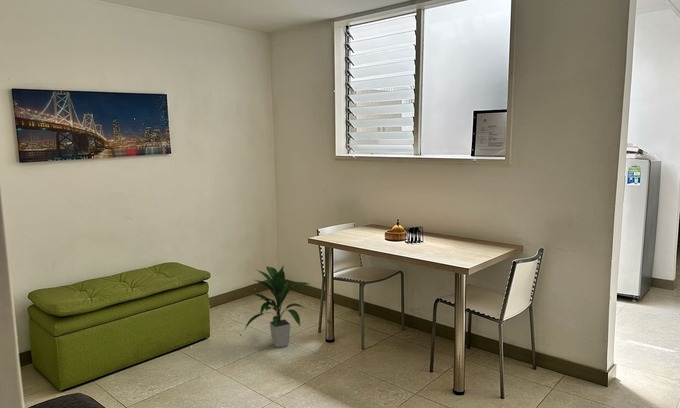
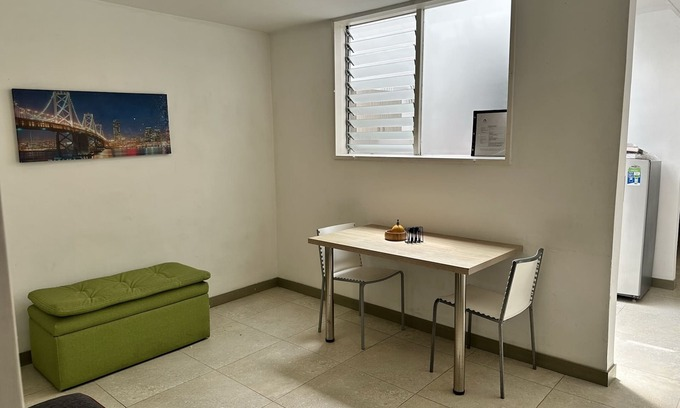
- indoor plant [243,264,310,349]
